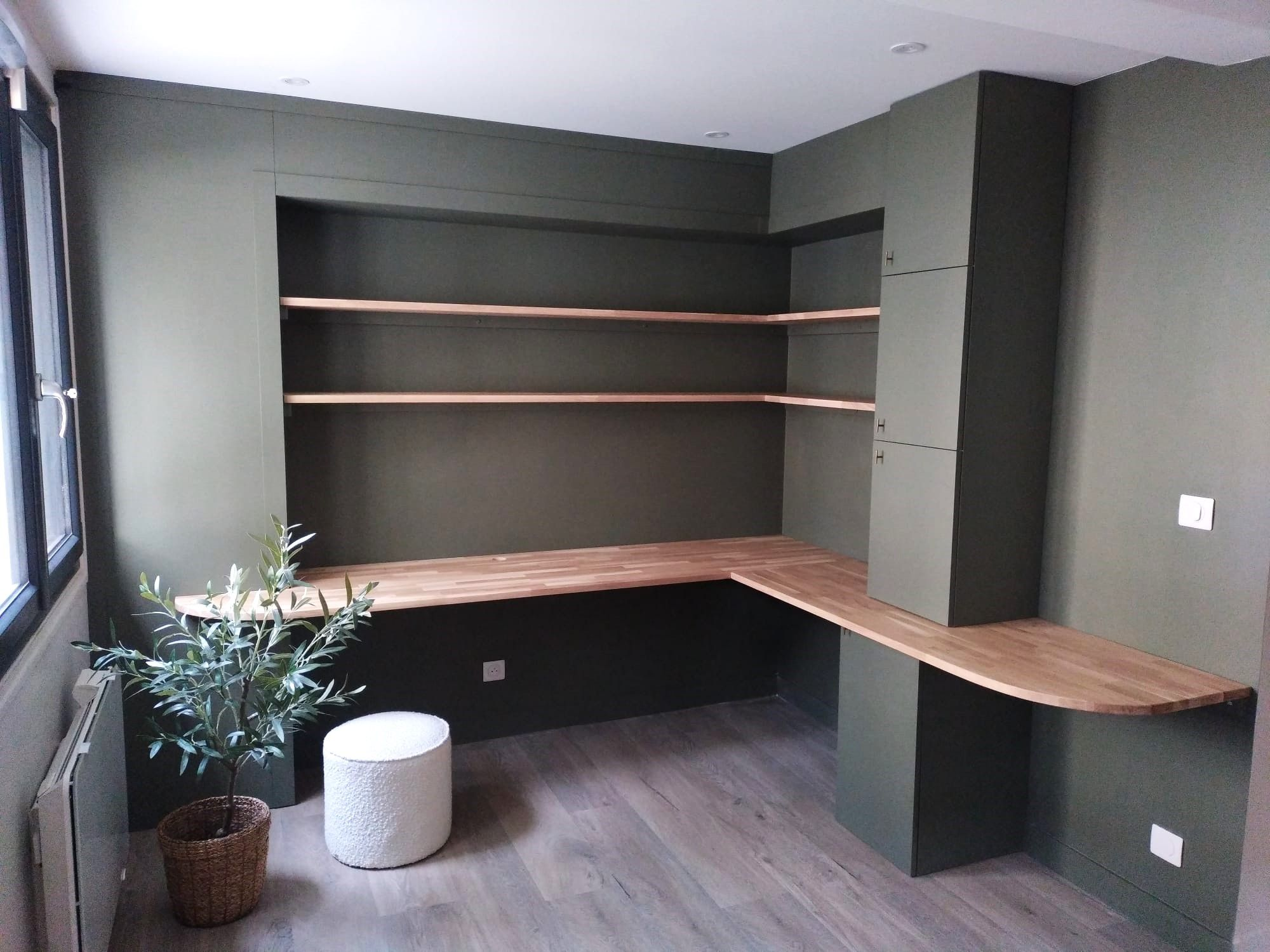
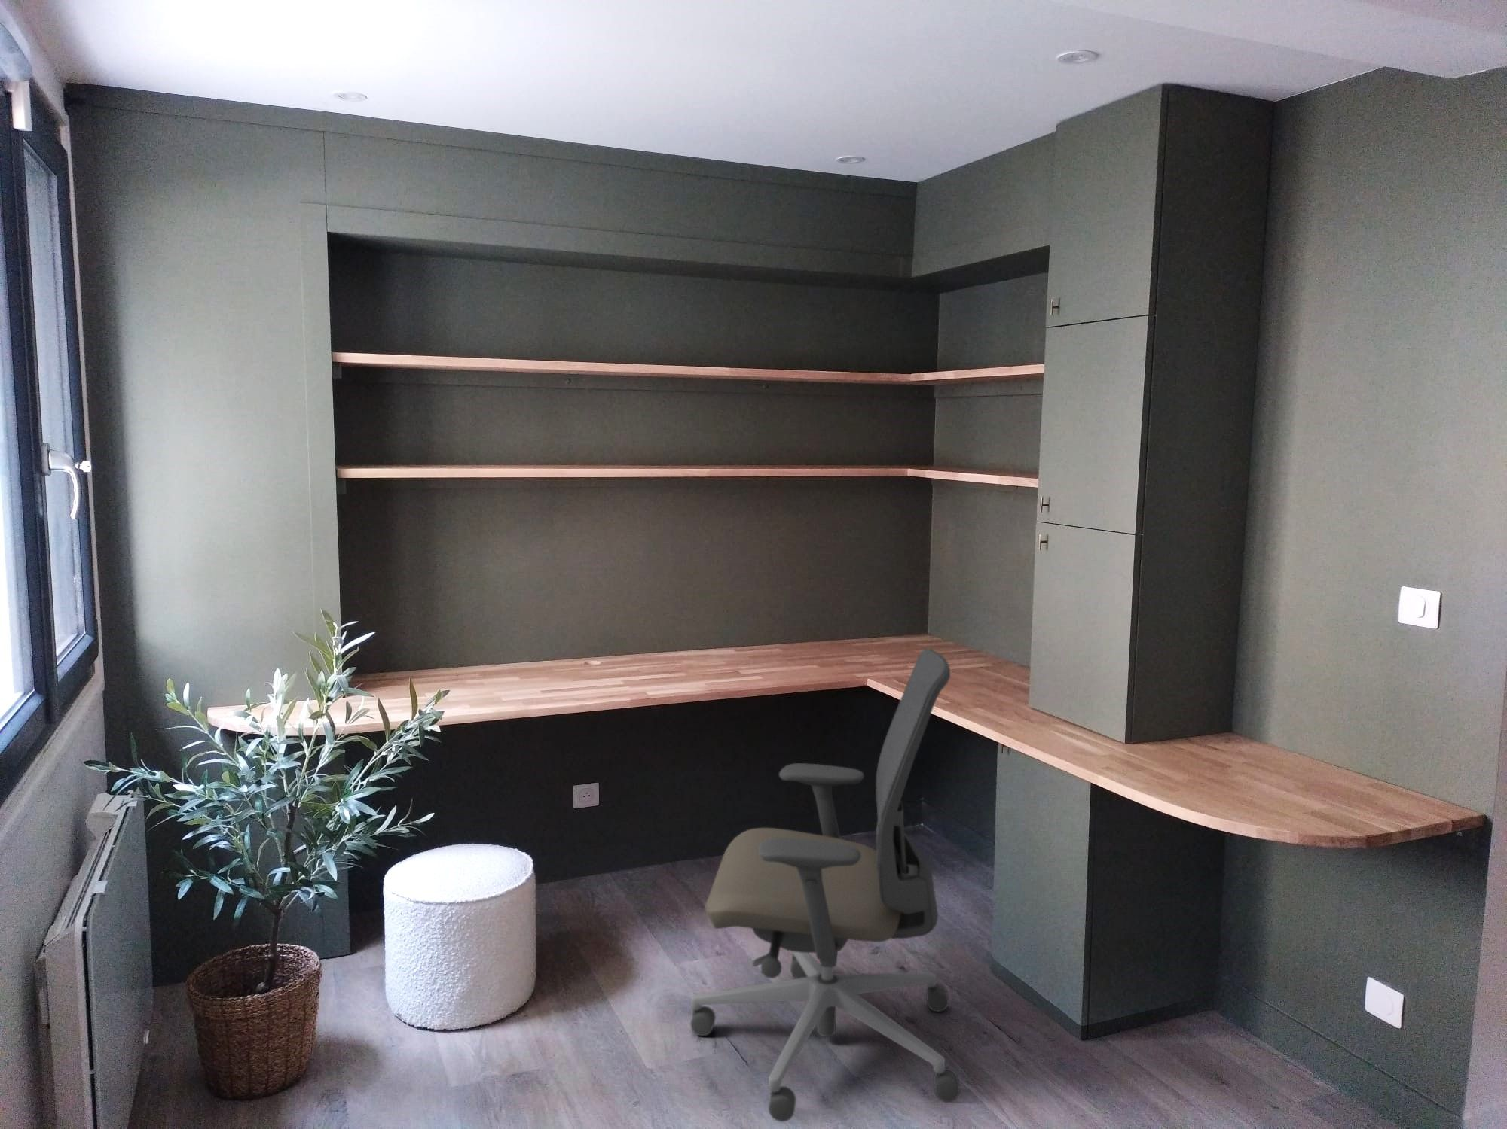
+ office chair [689,648,961,1122]
